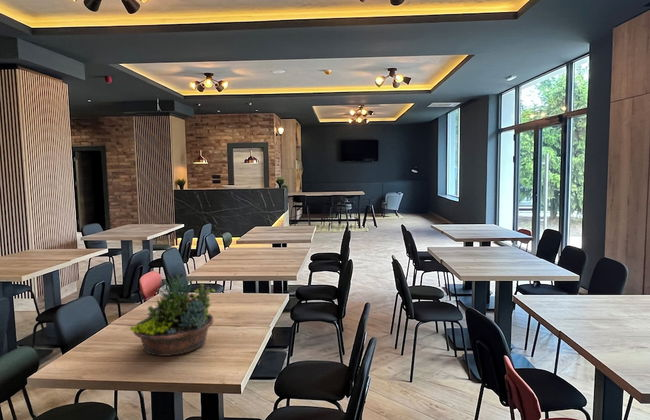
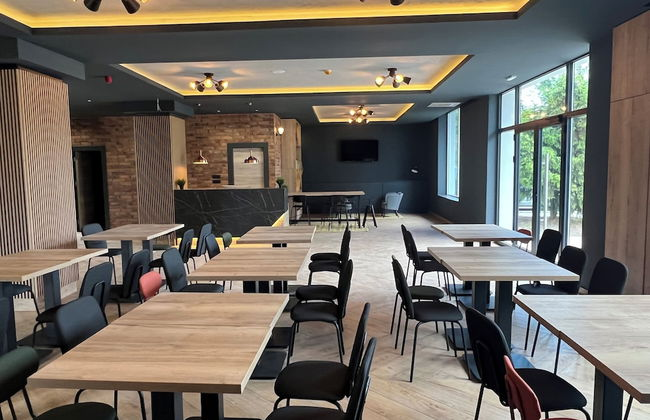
- succulent planter [129,272,216,357]
